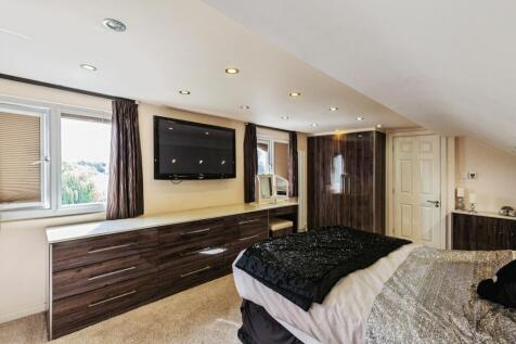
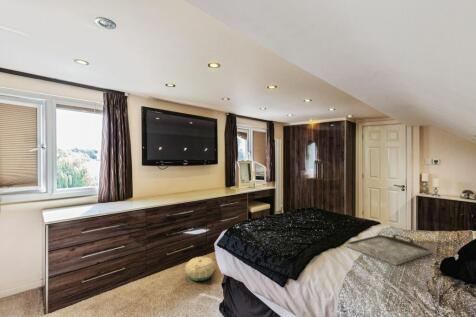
+ basket [184,255,216,282]
+ serving tray [344,233,432,266]
